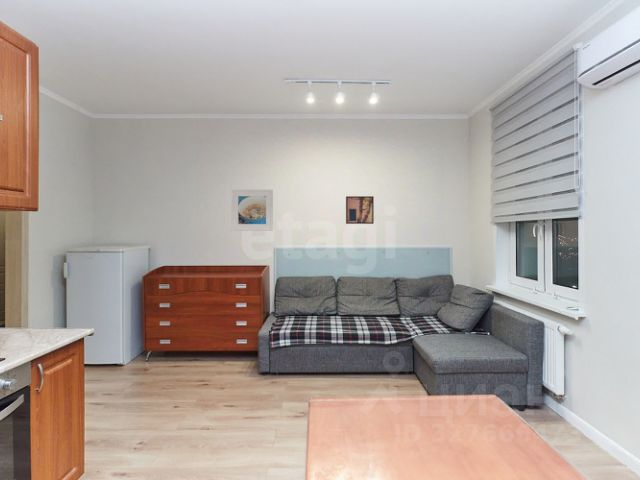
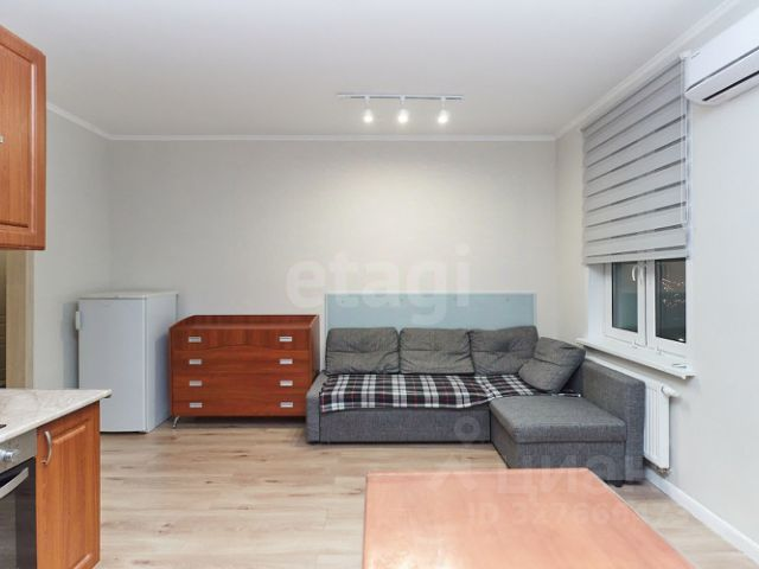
- wall art [345,195,375,225]
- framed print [231,189,274,232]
